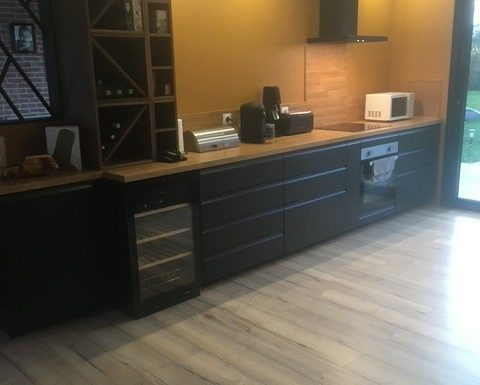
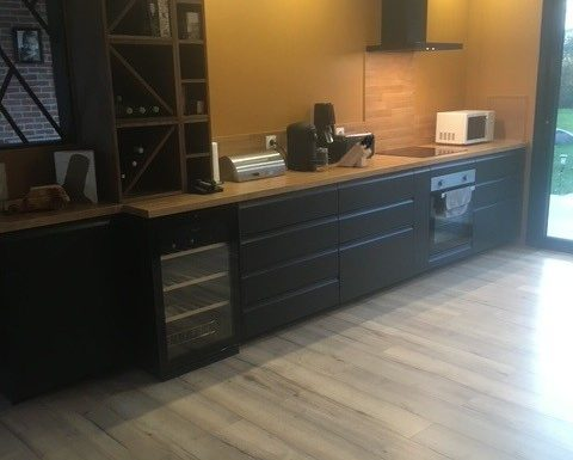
+ knife block [335,134,376,168]
